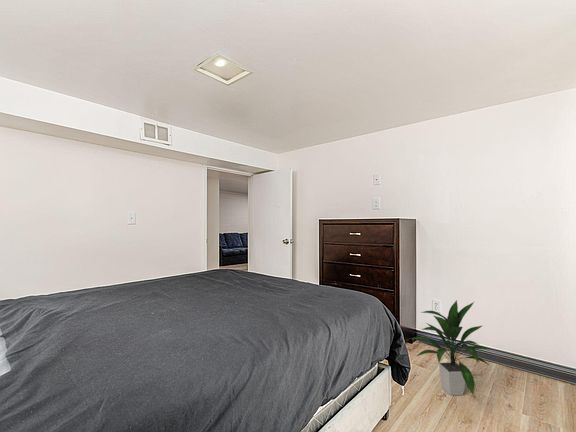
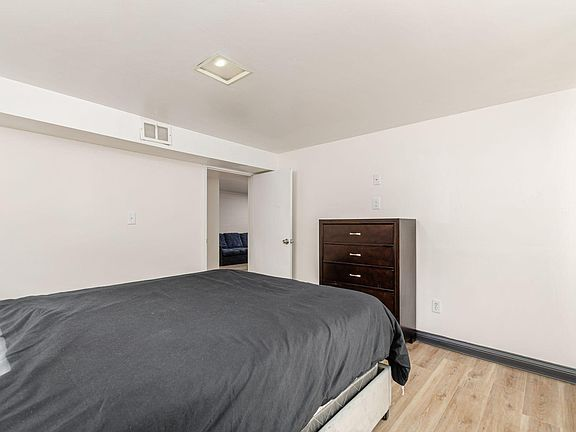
- indoor plant [409,299,492,396]
